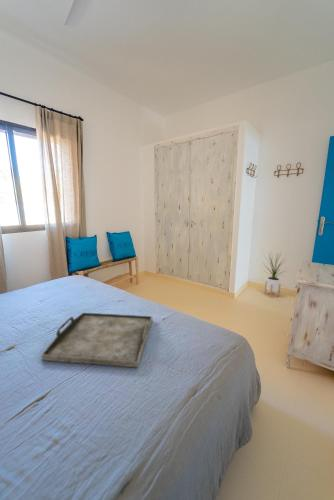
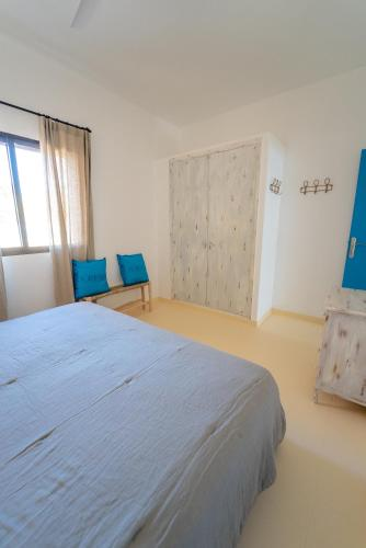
- house plant [262,251,287,298]
- serving tray [40,312,153,369]
